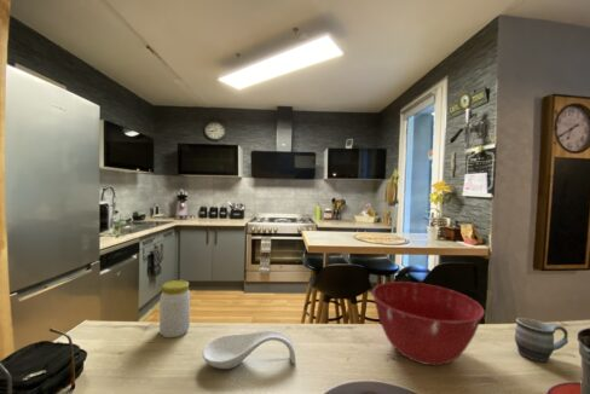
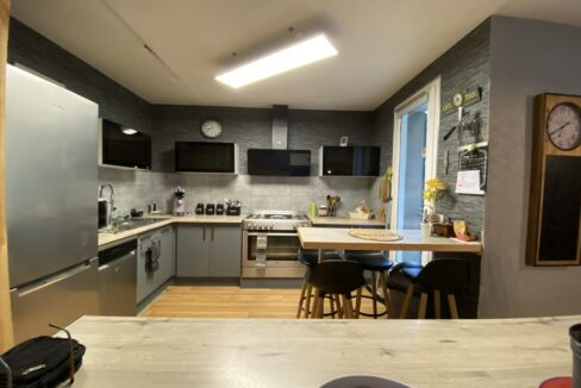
- spoon rest [201,330,296,370]
- mixing bowl [371,280,485,366]
- jar [158,279,191,338]
- mug [514,317,569,364]
